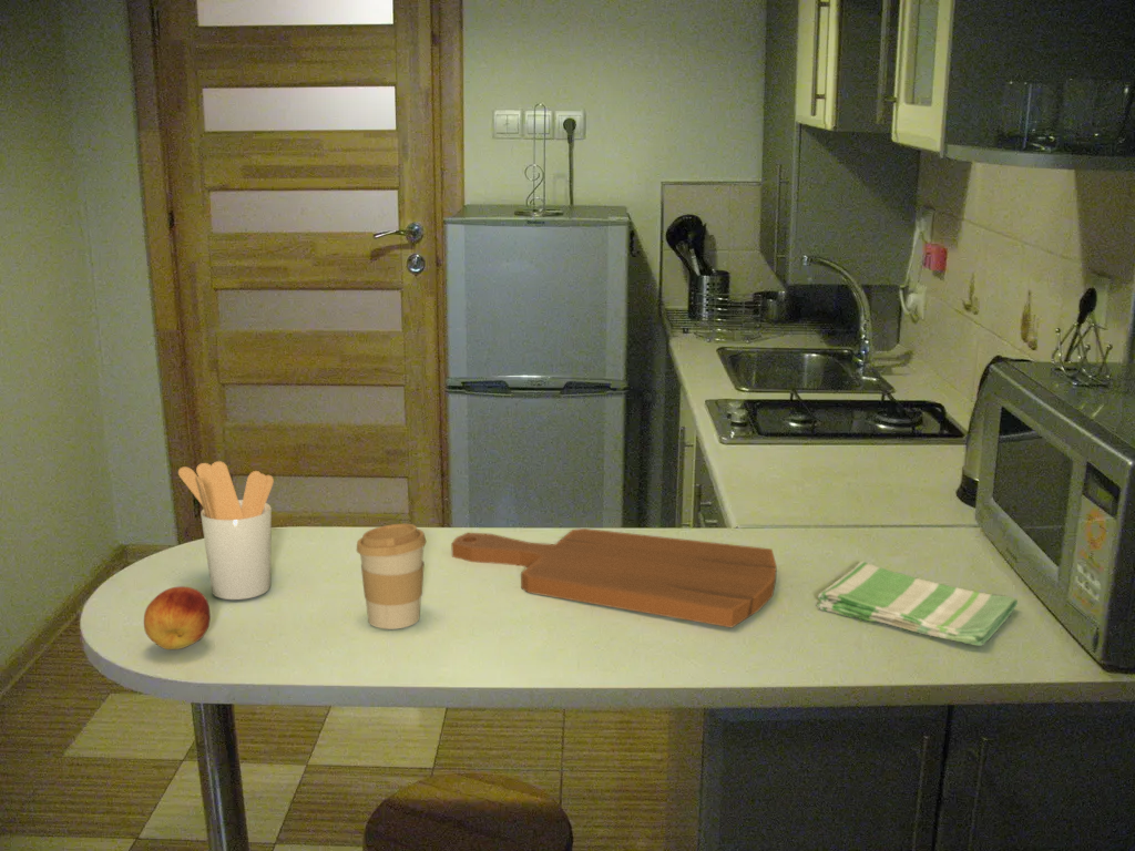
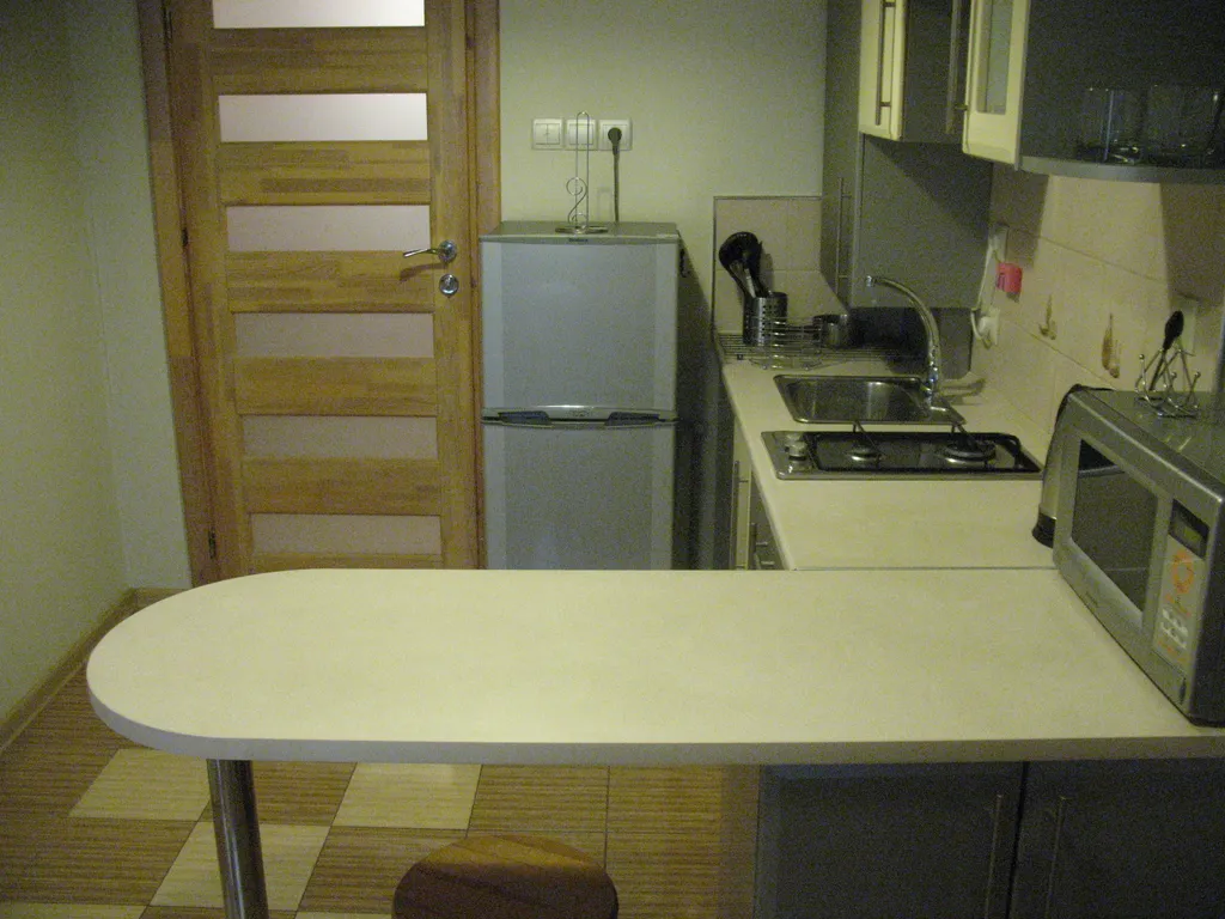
- cutting board [451,527,778,628]
- utensil holder [177,460,275,601]
- fruit [143,585,212,650]
- coffee cup [356,523,428,630]
- dish towel [816,561,1019,647]
